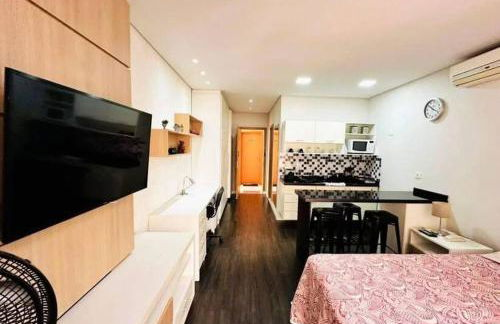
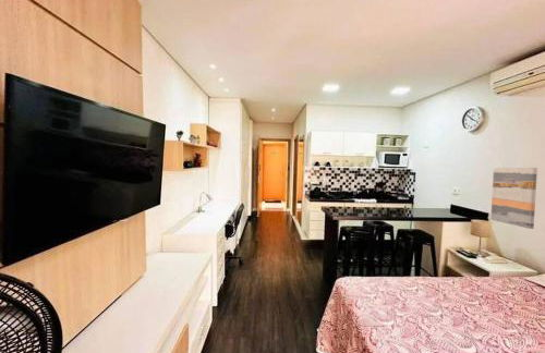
+ wall art [489,167,538,230]
